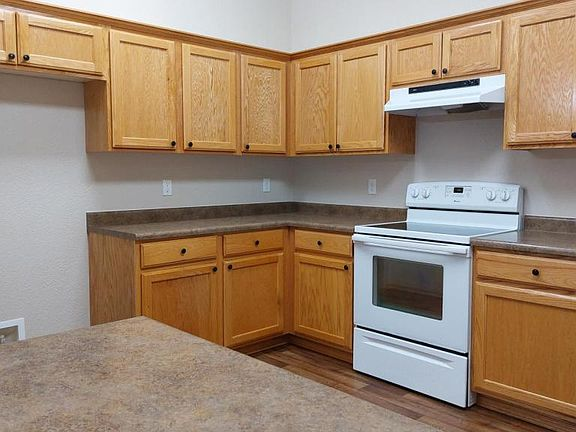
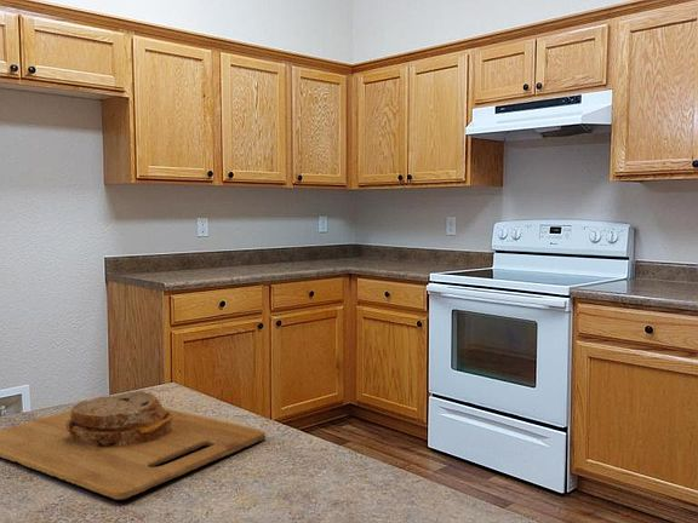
+ cutting board [0,390,267,500]
